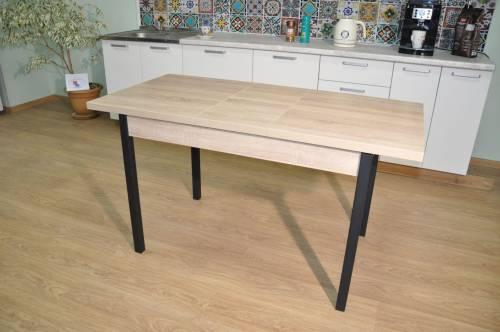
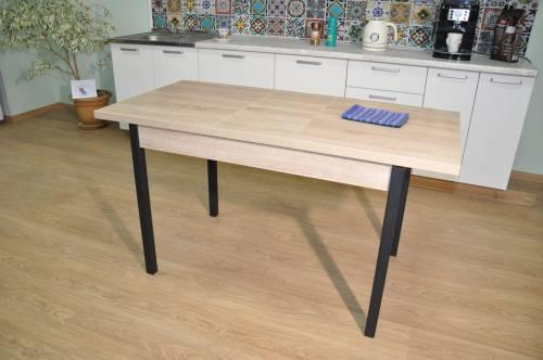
+ dish towel [341,103,411,128]
